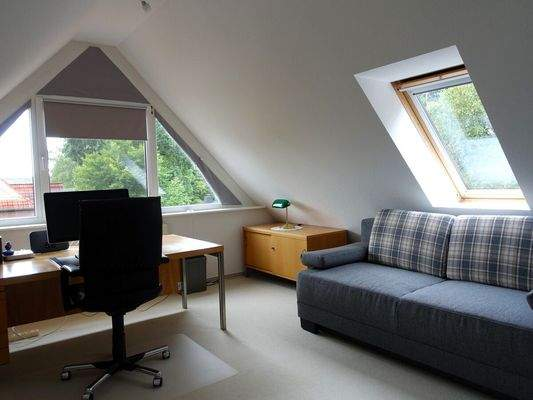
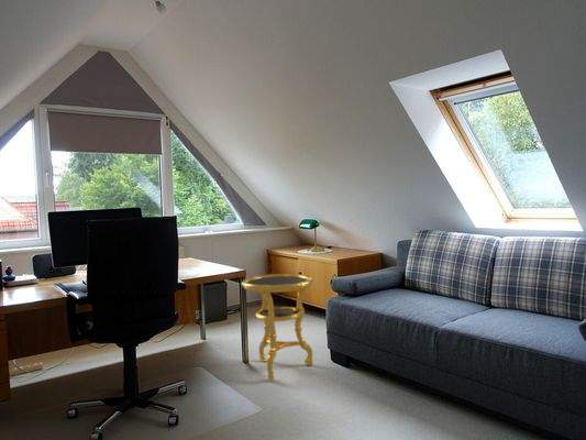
+ side table [241,273,314,382]
